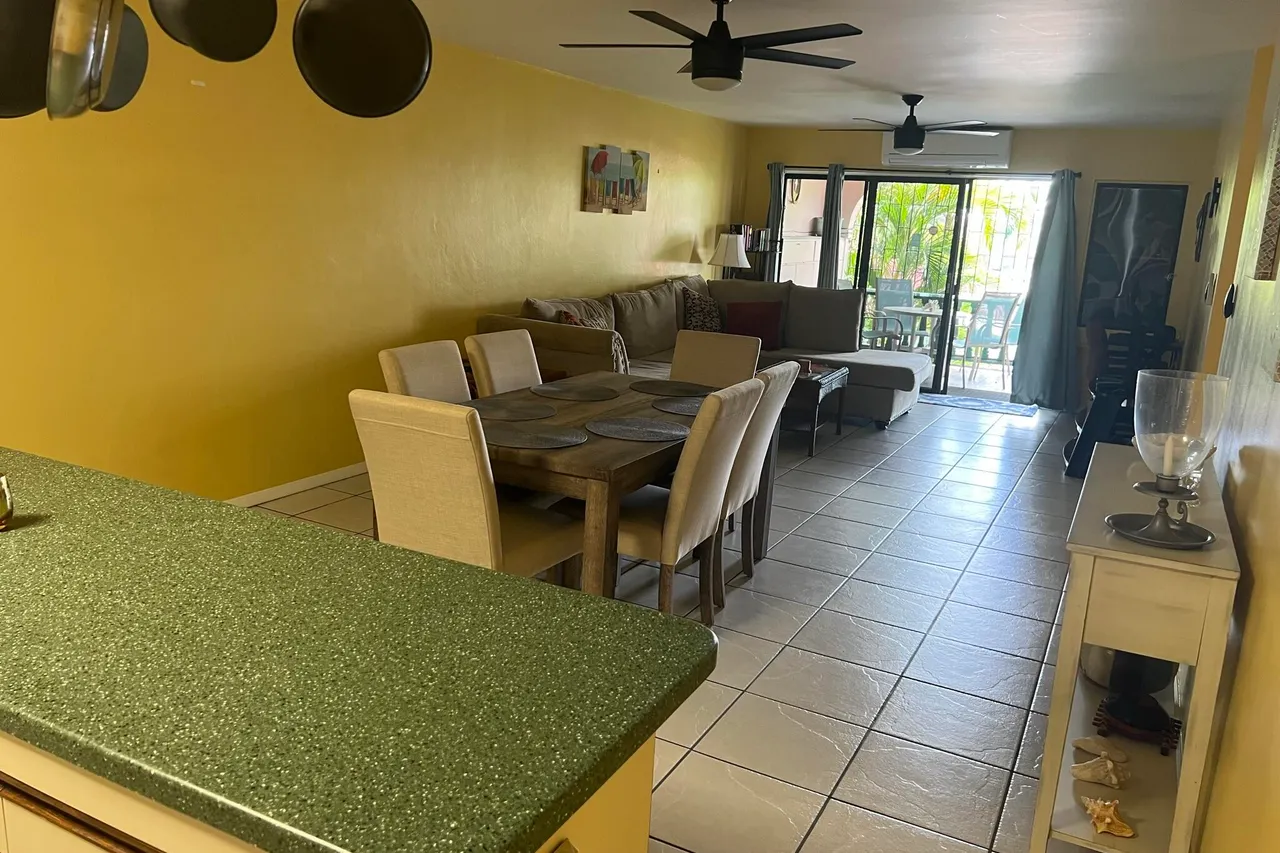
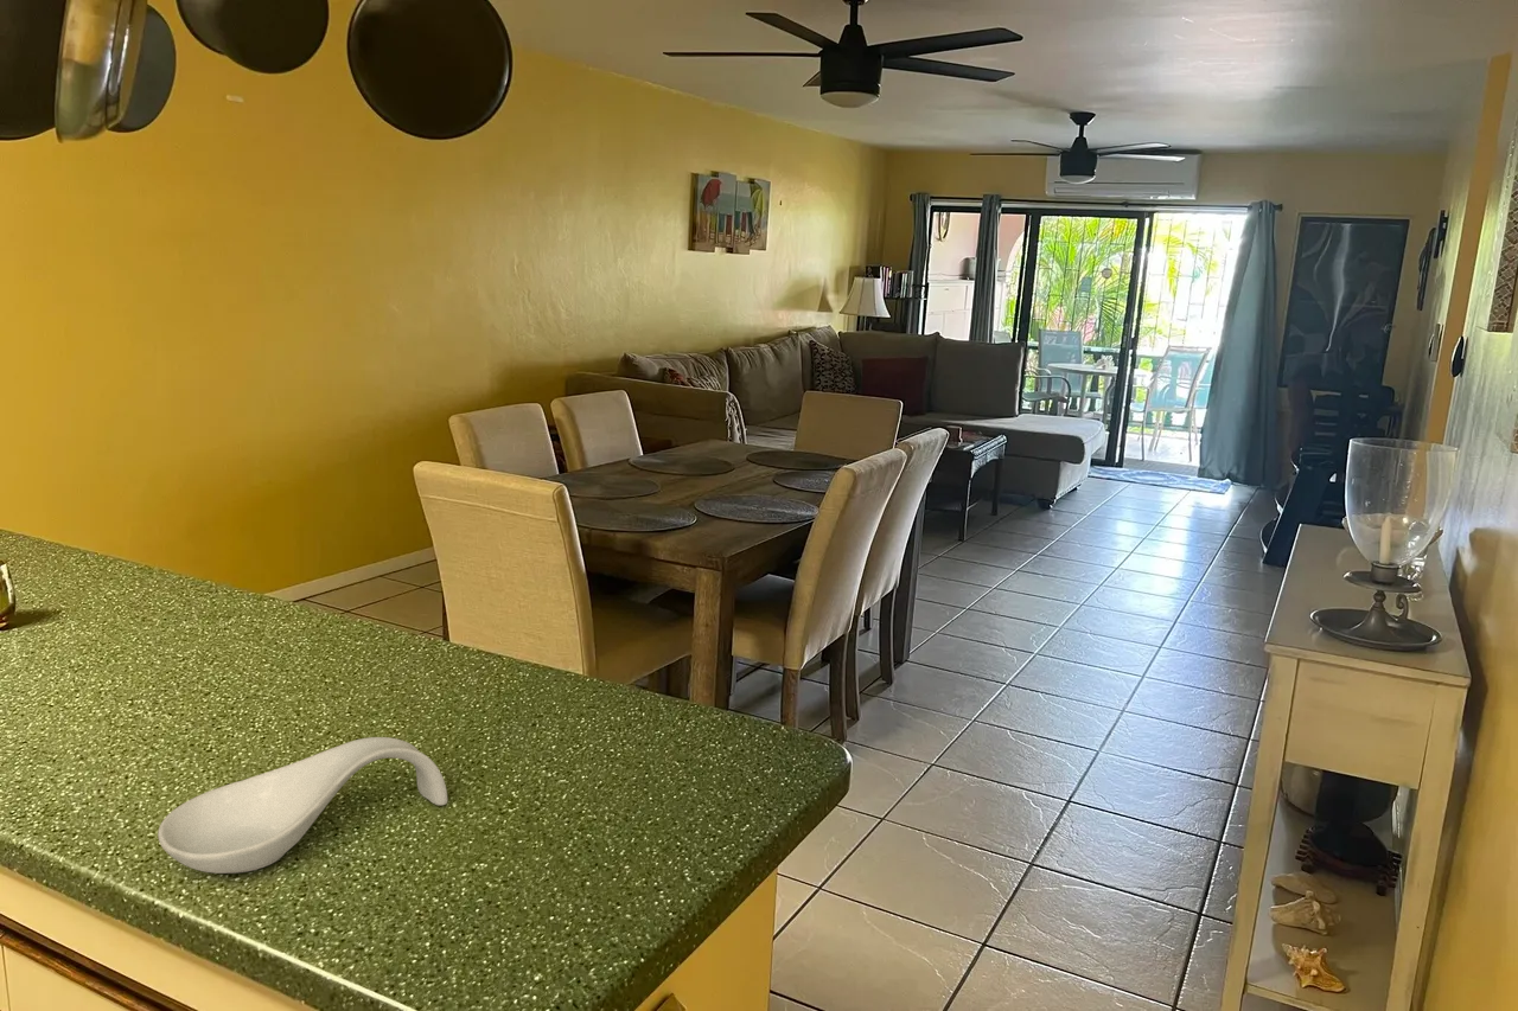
+ spoon rest [157,736,448,875]
